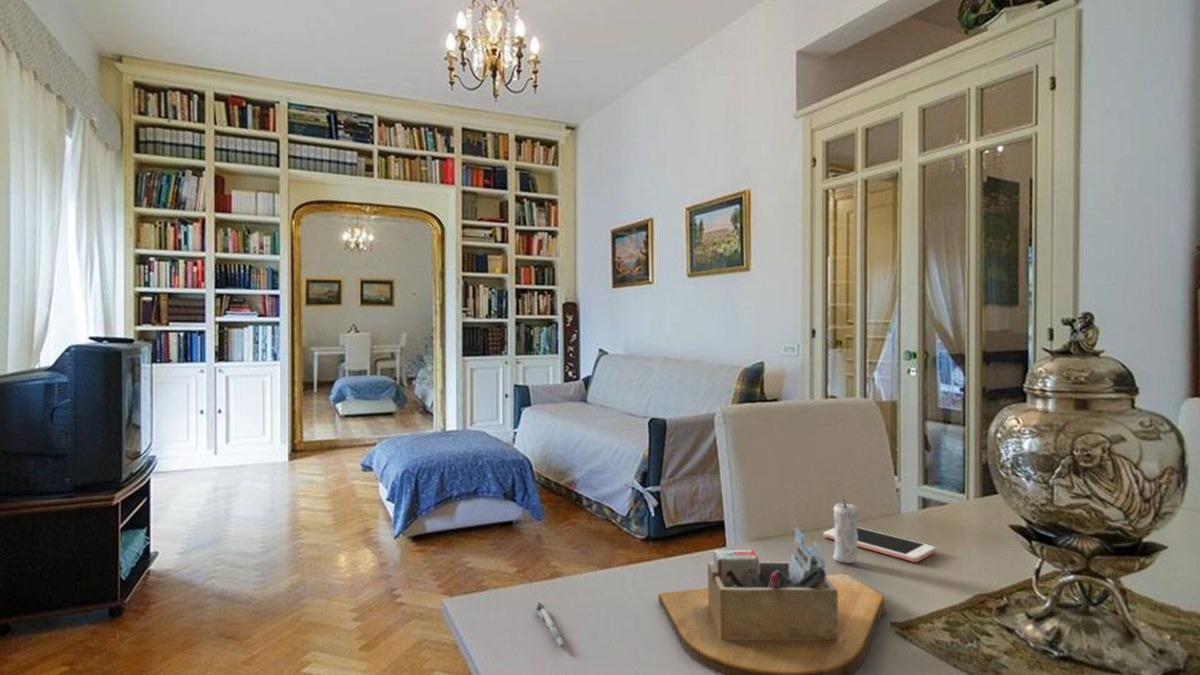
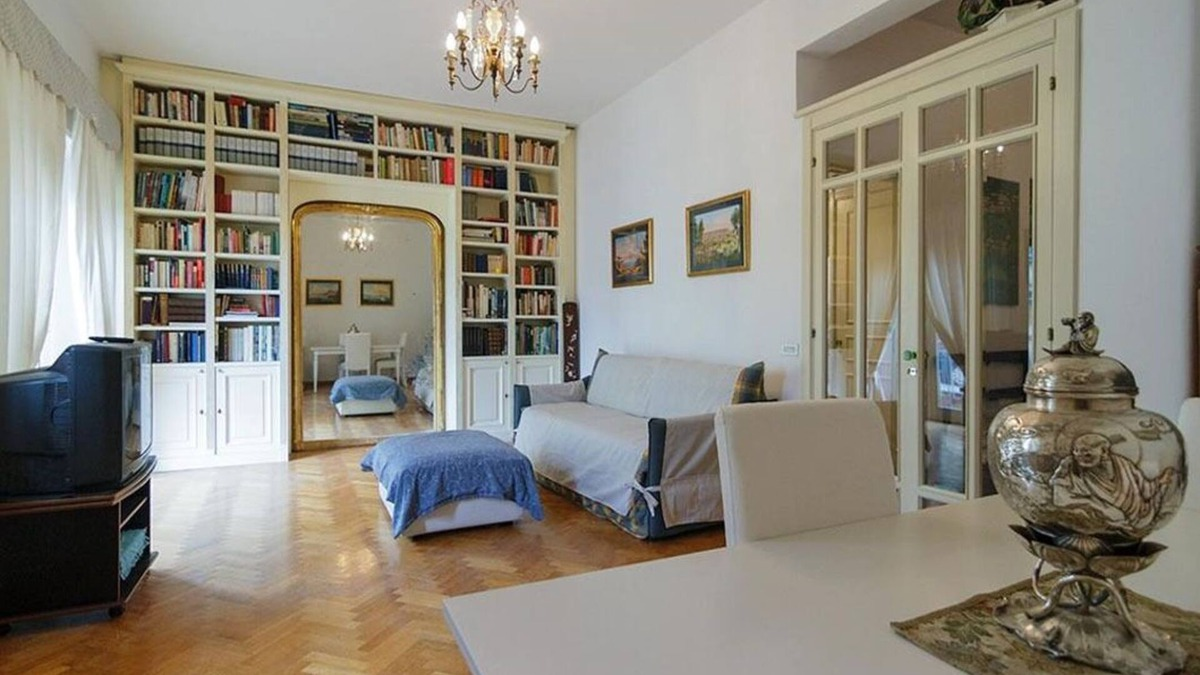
- candle [832,494,860,564]
- pen [535,602,564,647]
- desk organizer [657,526,887,675]
- cell phone [822,526,936,563]
